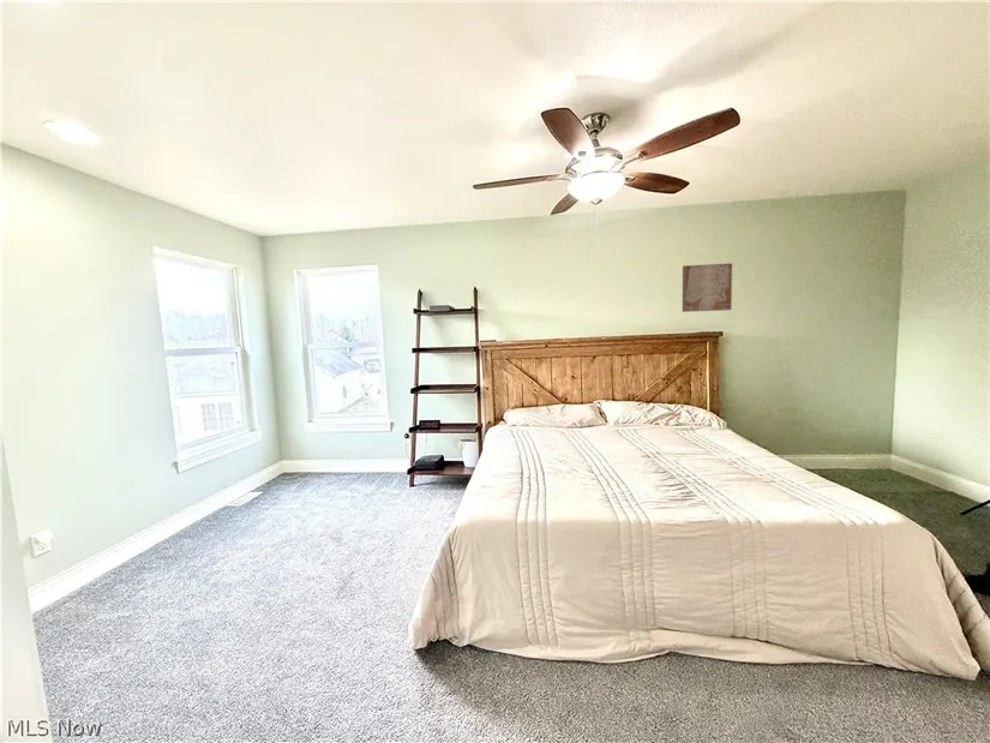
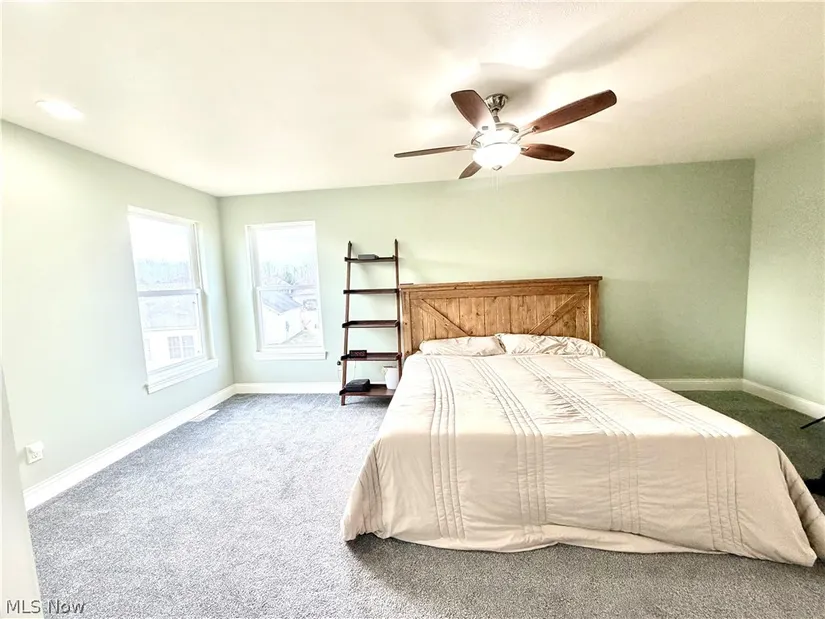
- wall art [682,262,733,313]
